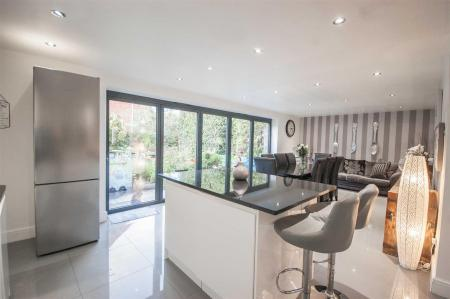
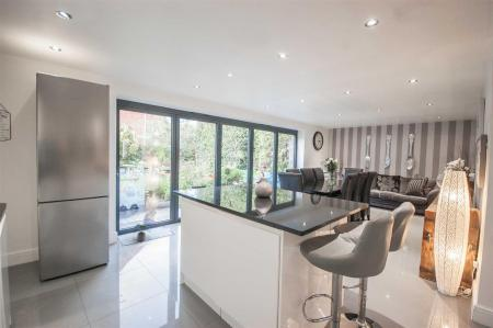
+ potted plant [131,223,152,242]
